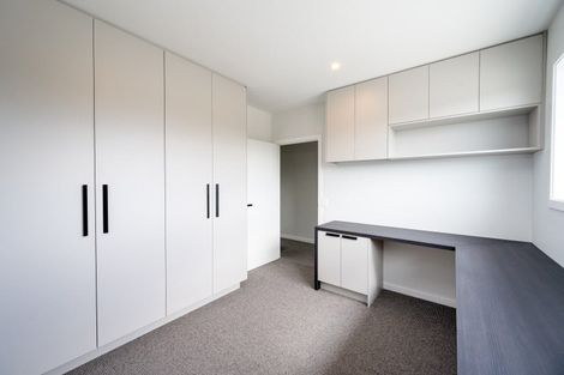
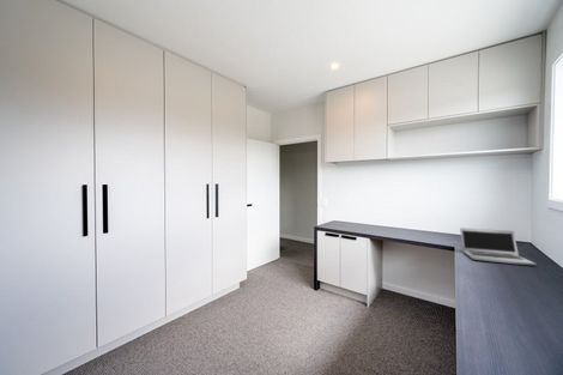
+ laptop [459,226,538,267]
